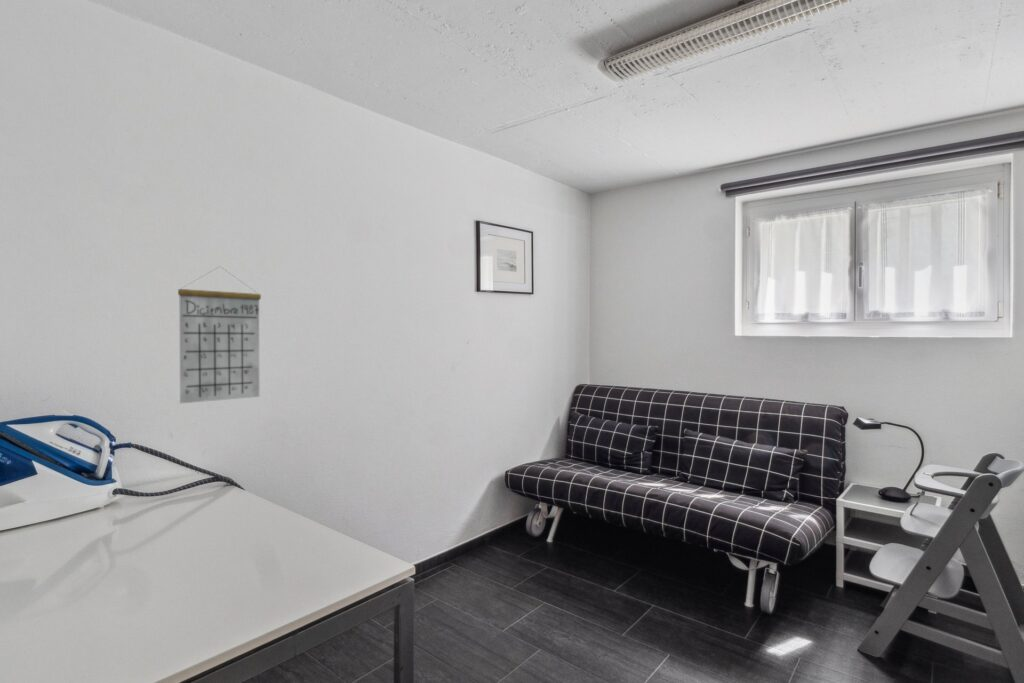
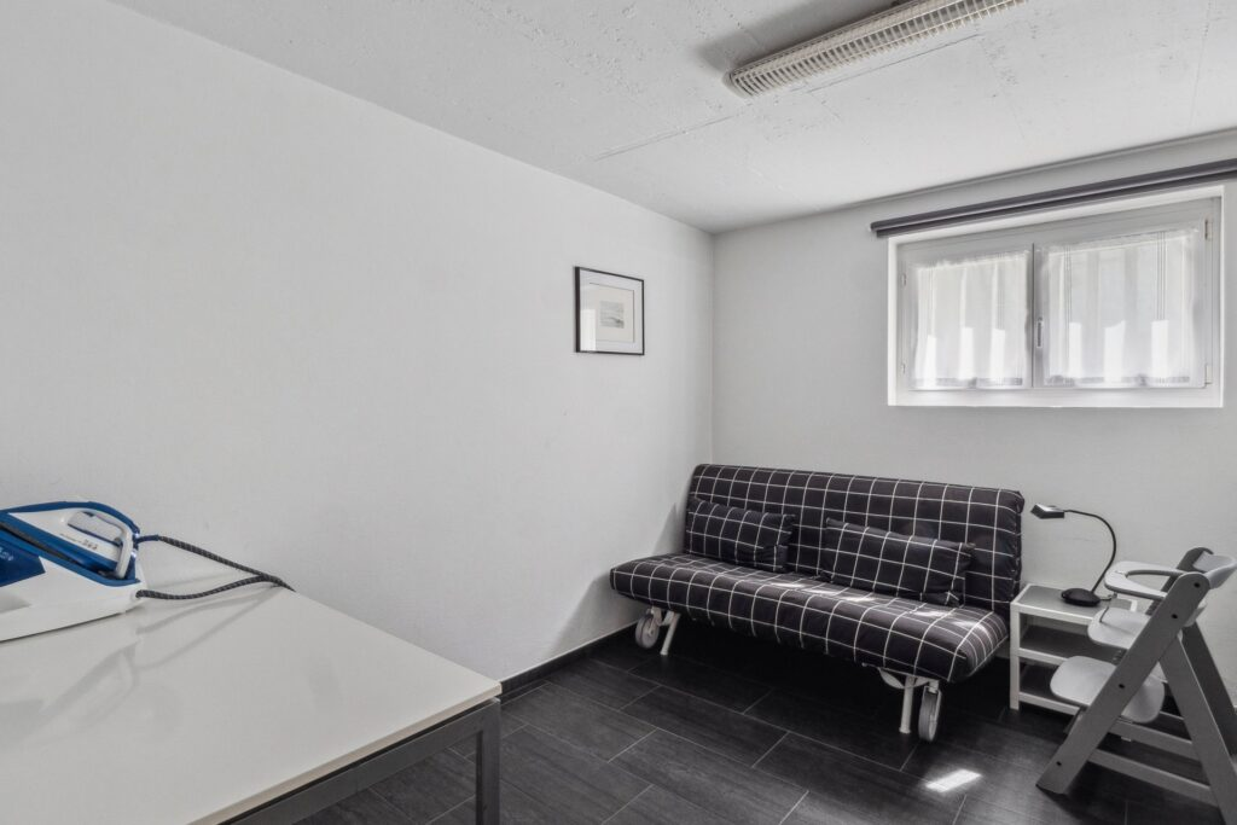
- calendar [177,265,262,404]
